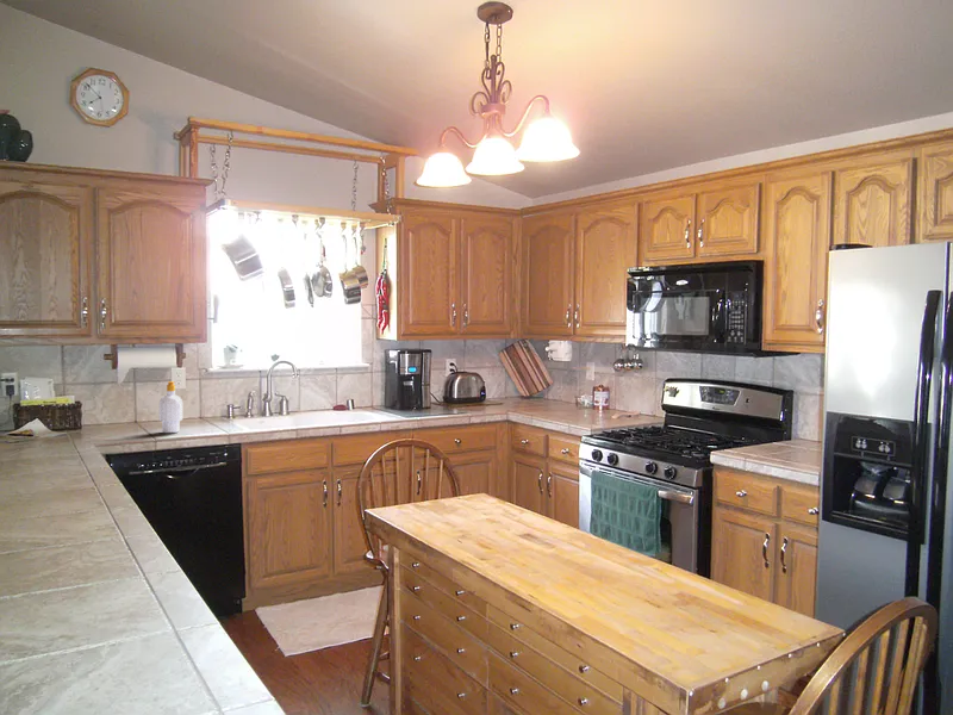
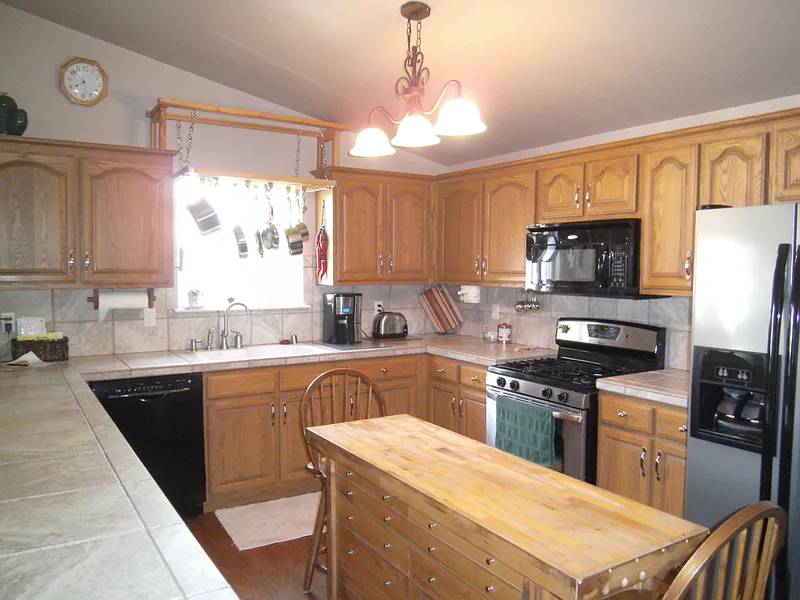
- soap bottle [158,380,183,434]
